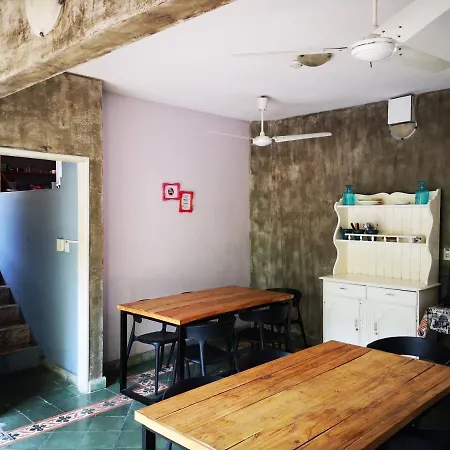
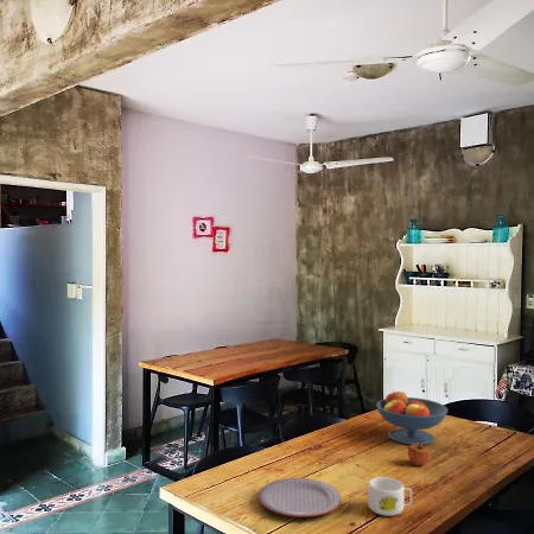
+ apple [407,440,430,466]
+ fruit bowl [375,388,449,446]
+ plate [258,477,342,519]
+ mug [367,476,413,517]
